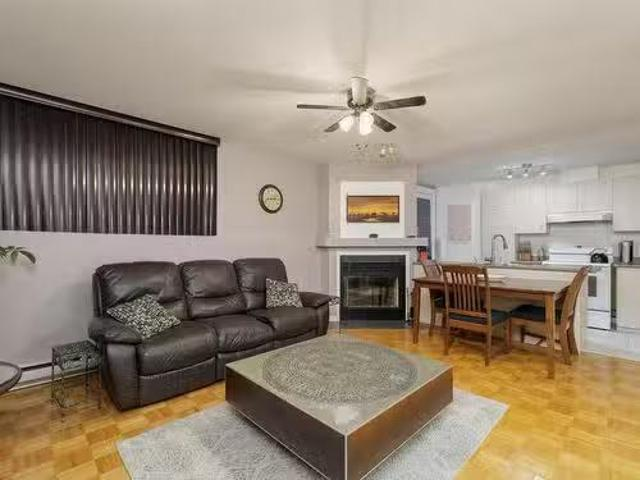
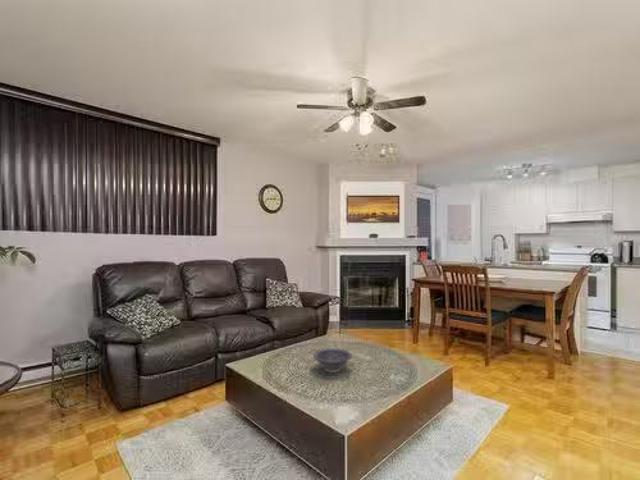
+ decorative bowl [312,347,353,374]
